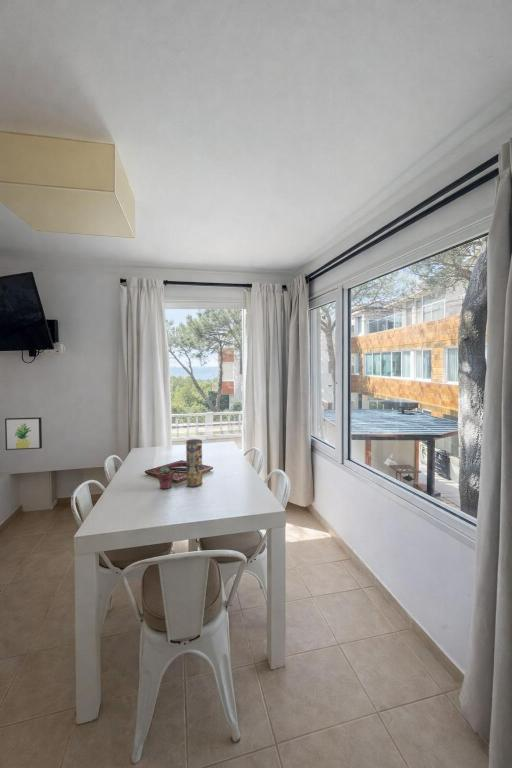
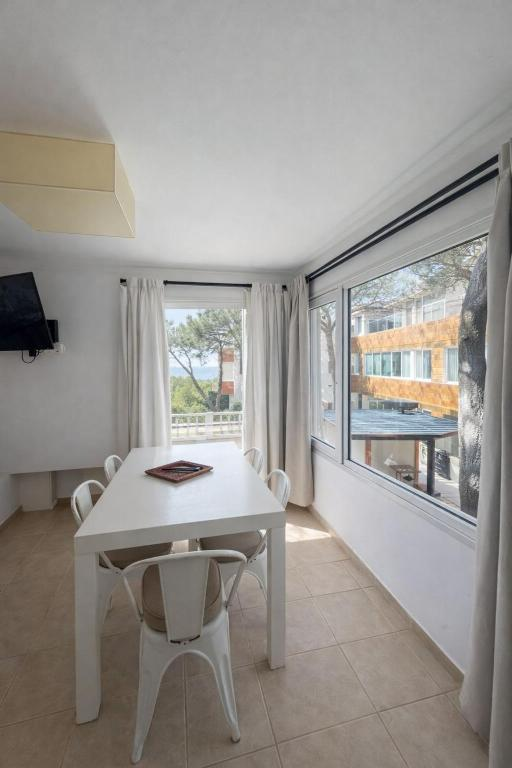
- wall art [4,416,43,451]
- potted succulent [156,466,175,490]
- vase [185,438,203,488]
